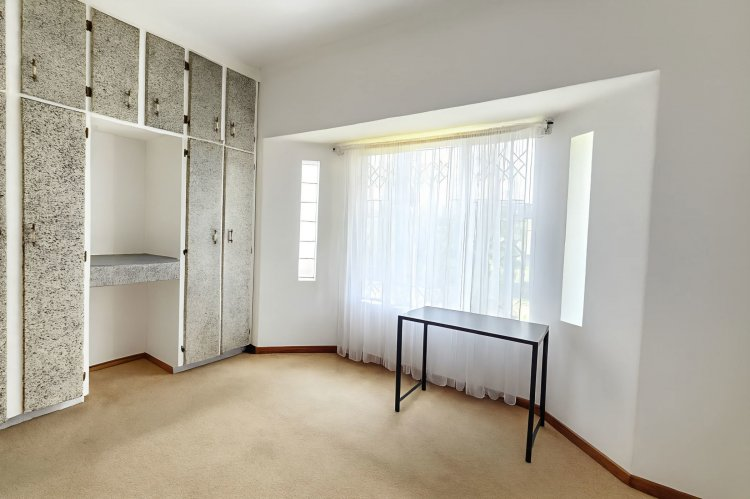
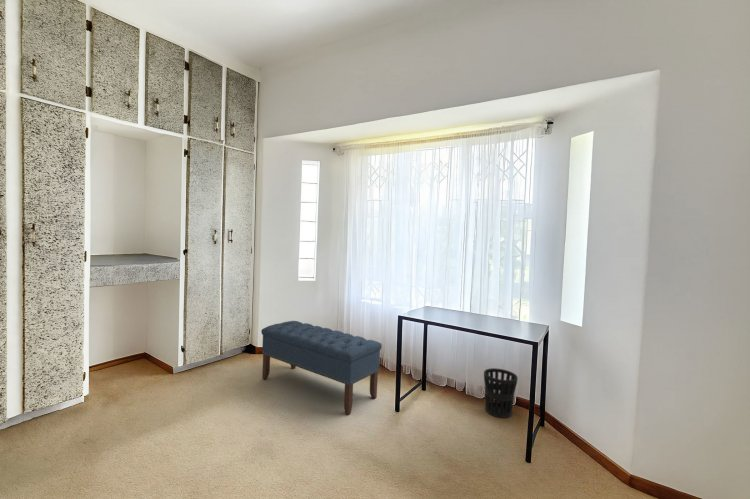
+ wastebasket [483,367,519,419]
+ bench [260,320,383,416]
